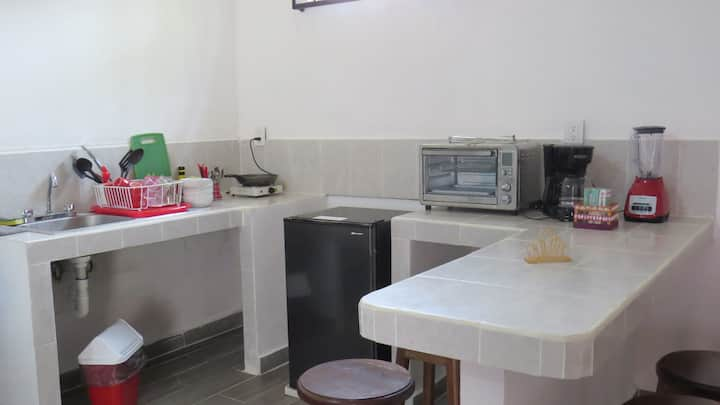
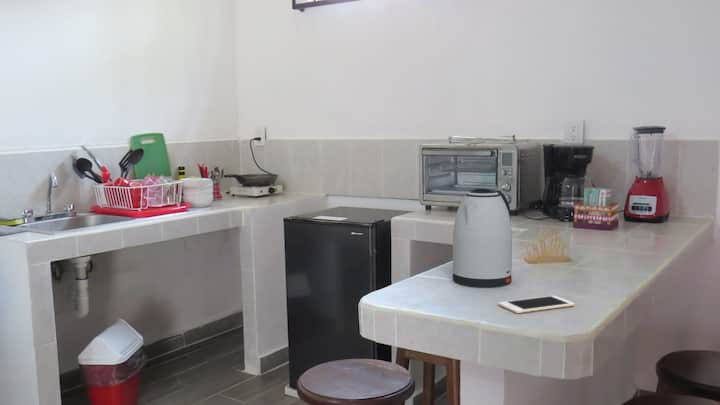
+ cell phone [498,295,576,314]
+ kettle [451,188,513,288]
